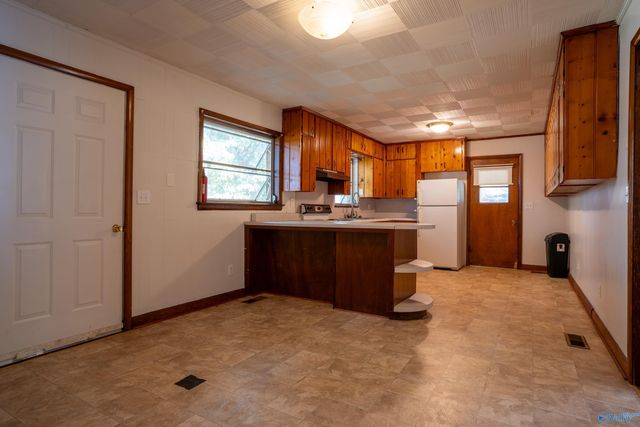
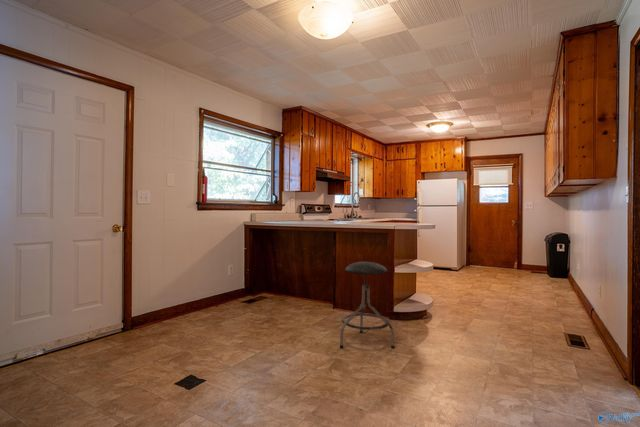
+ stool [339,261,396,349]
